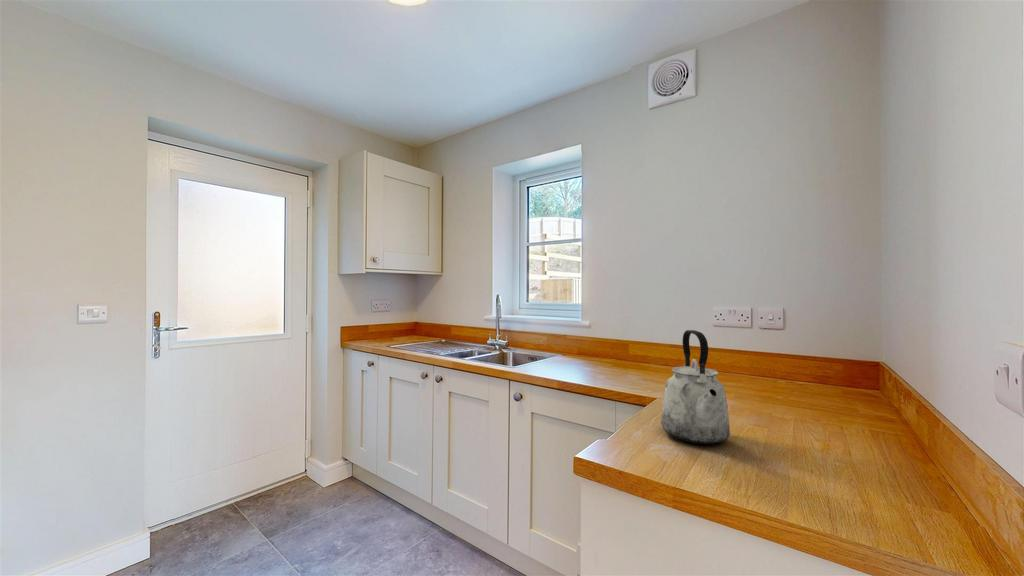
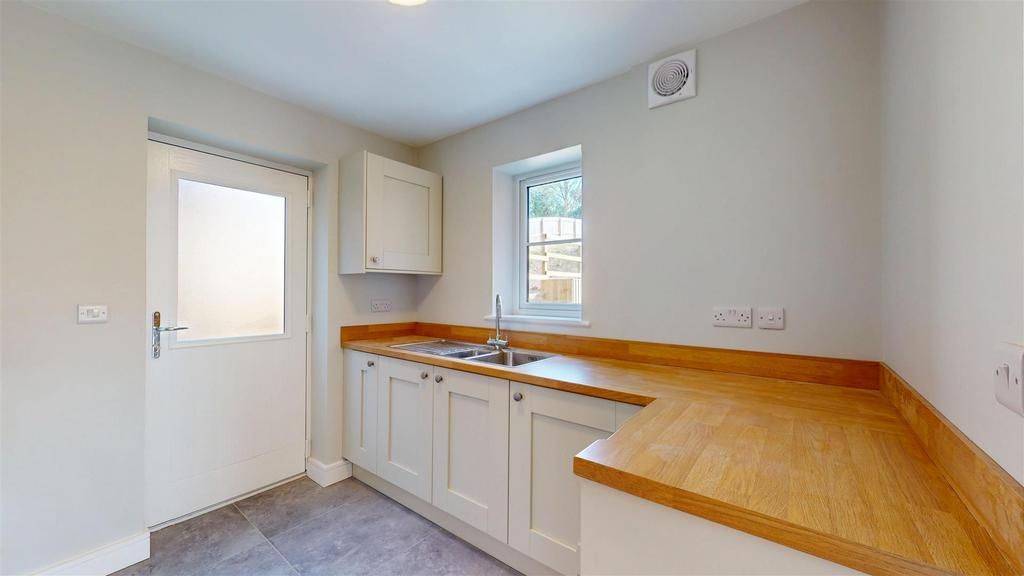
- kettle [660,329,731,445]
